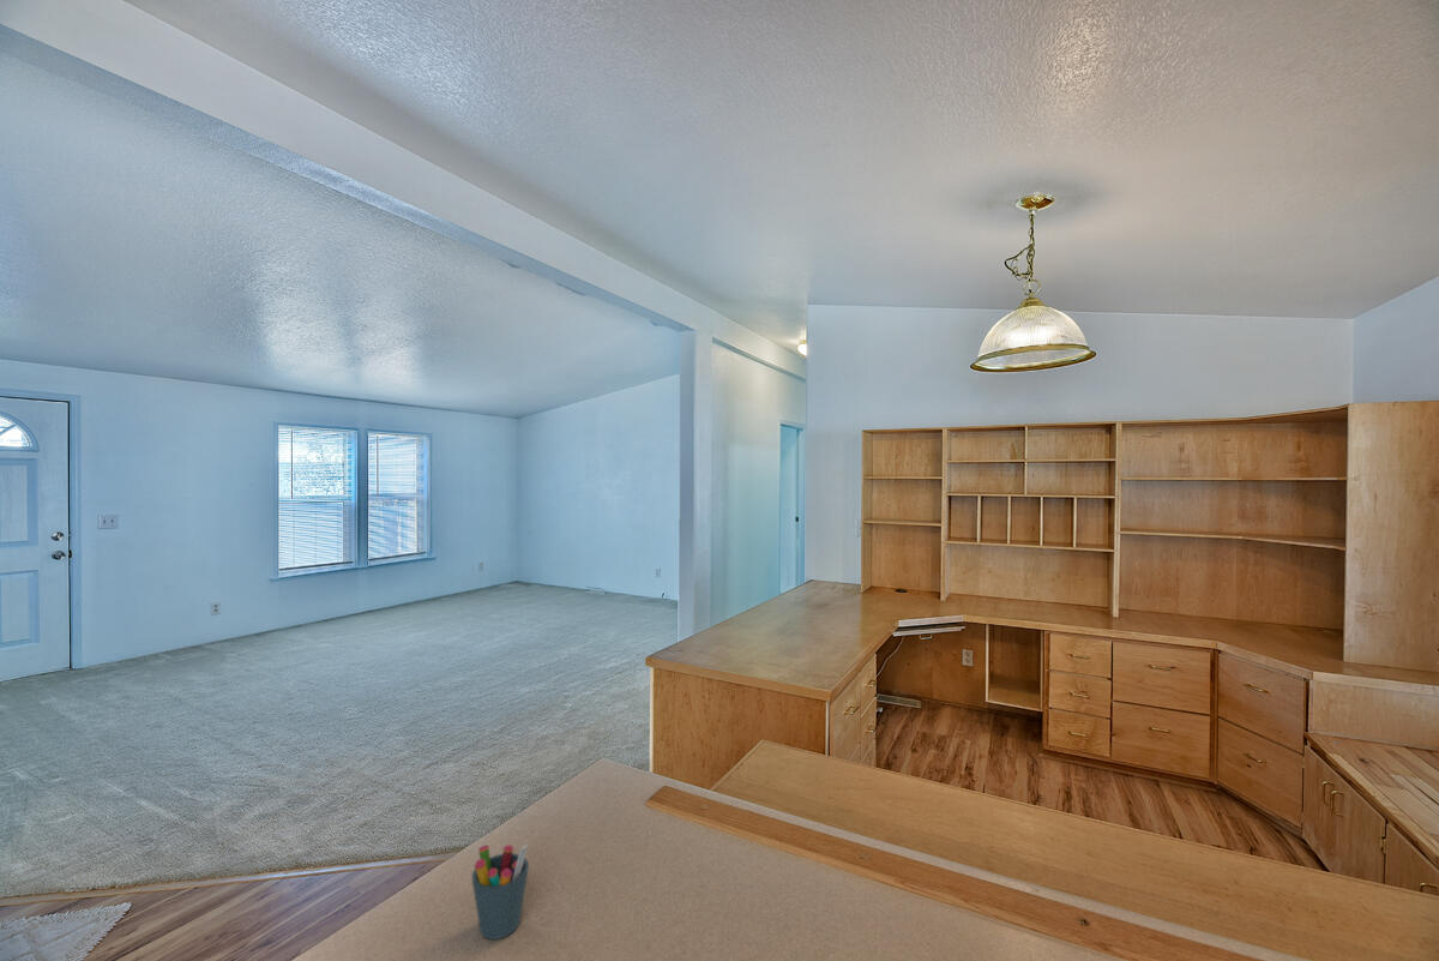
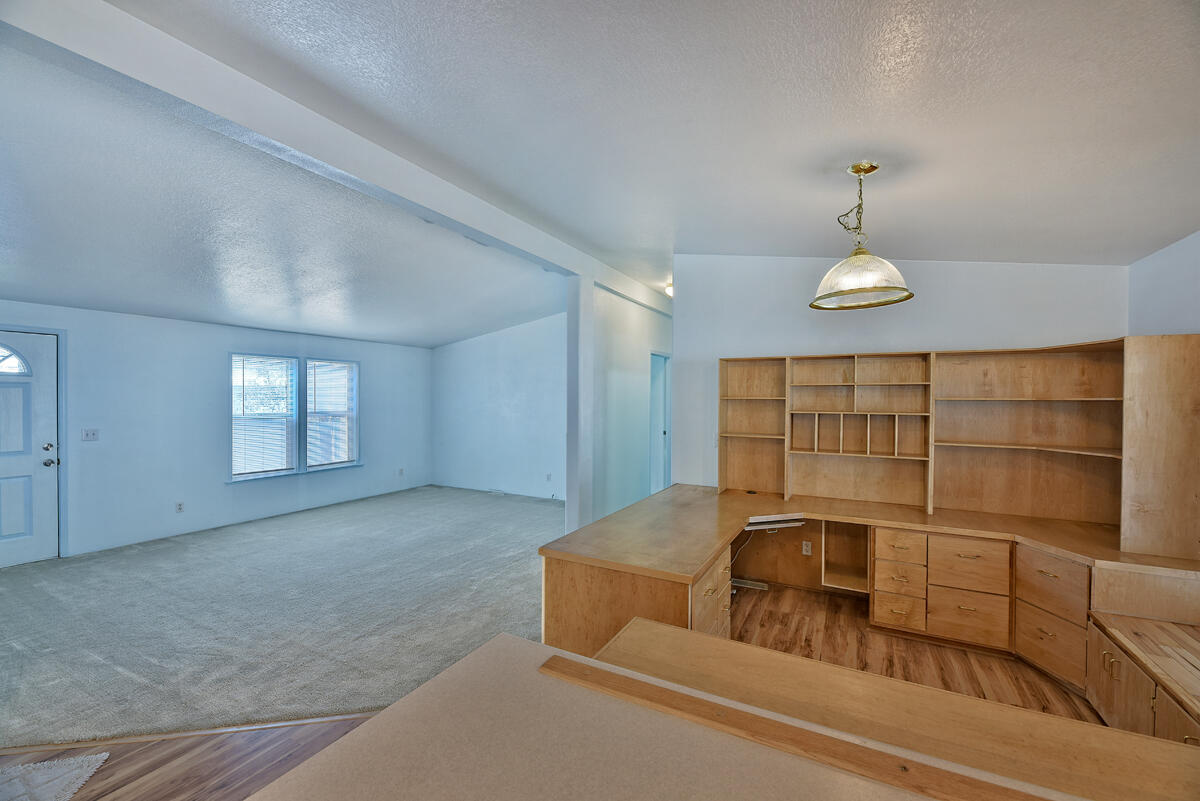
- pen holder [471,843,530,941]
